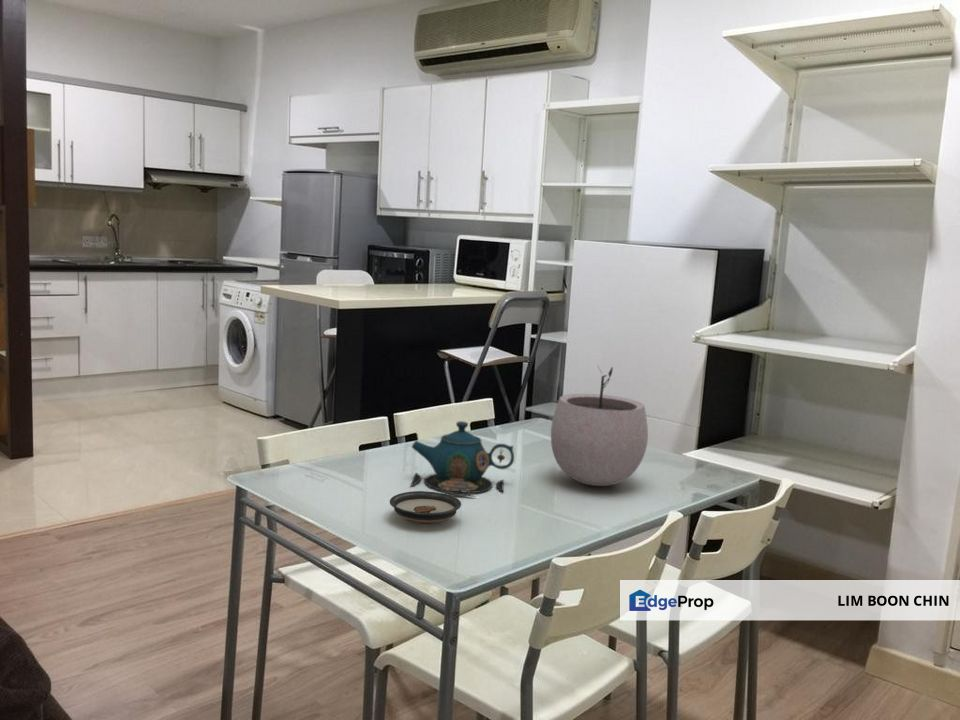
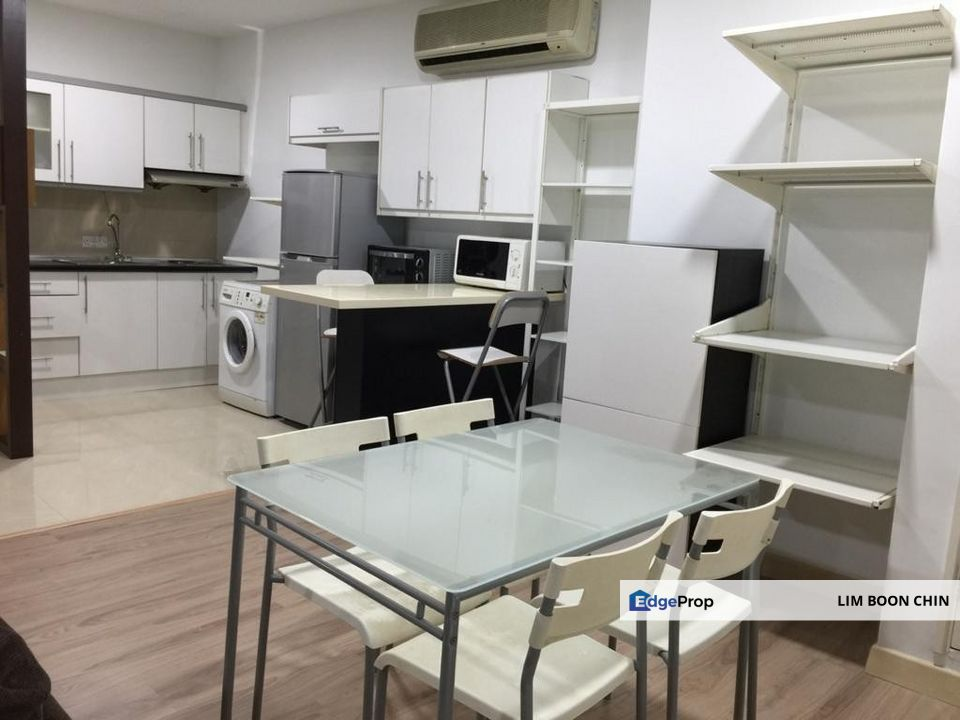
- plant pot [550,364,649,487]
- teapot [409,420,515,498]
- saucer [389,490,462,525]
